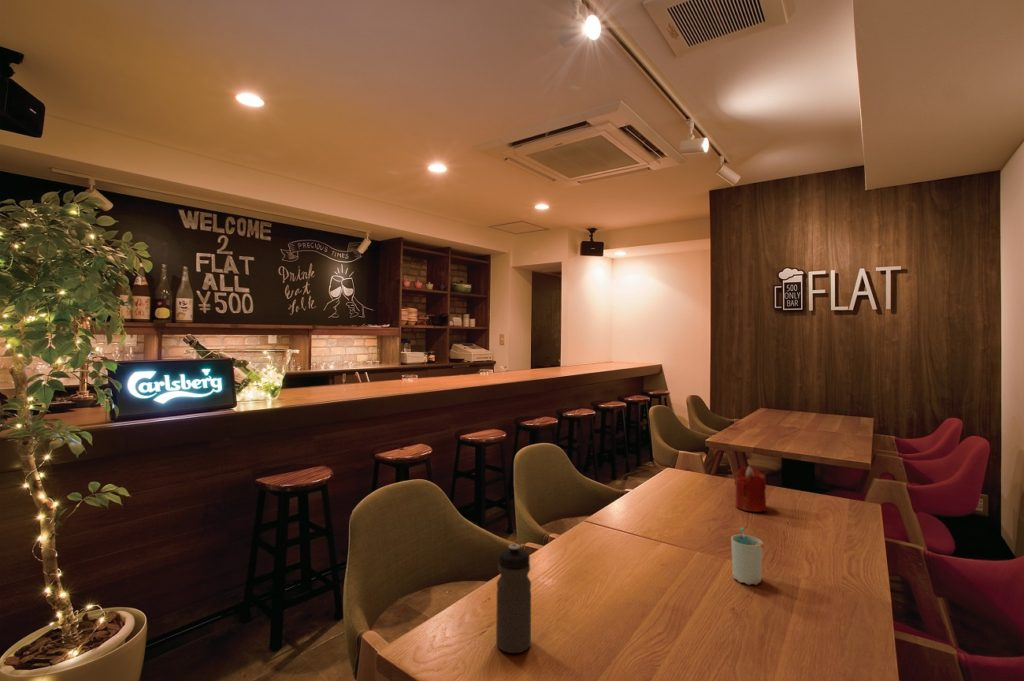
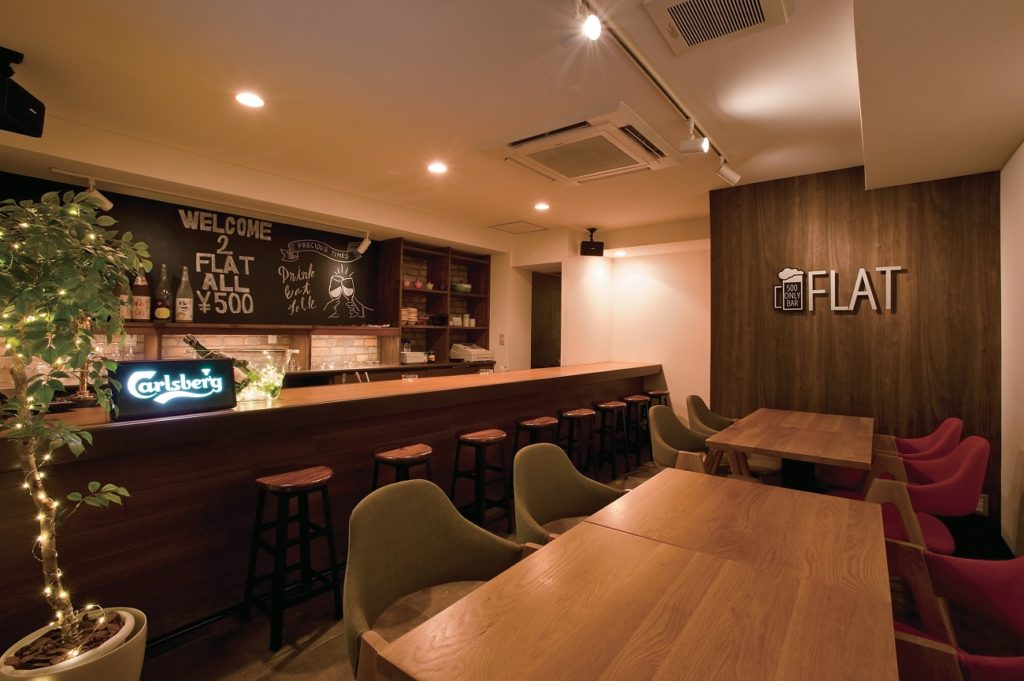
- cup [730,527,764,586]
- water bottle [495,543,532,654]
- candle [733,465,767,513]
